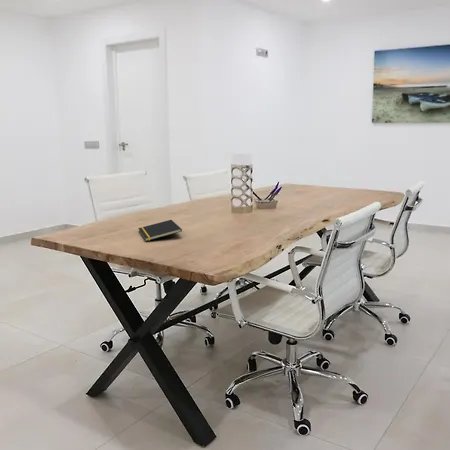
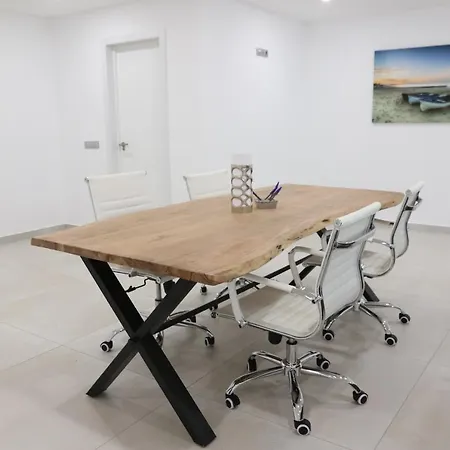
- notepad [137,219,183,242]
